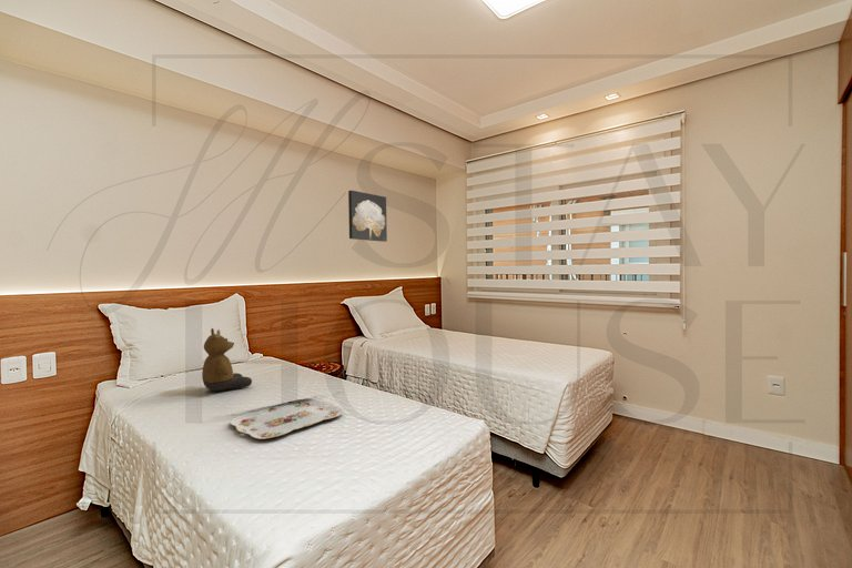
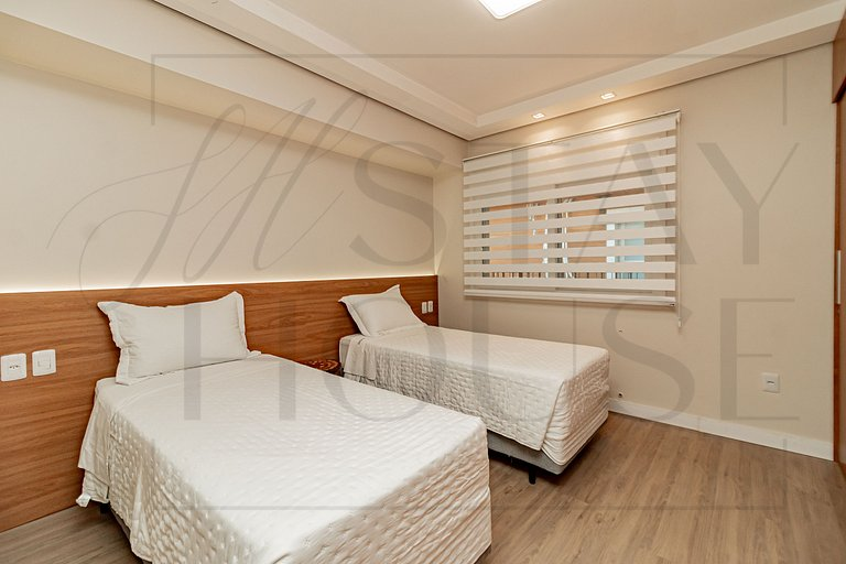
- serving tray [230,398,345,440]
- wall art [347,190,388,243]
- bear [201,327,253,393]
